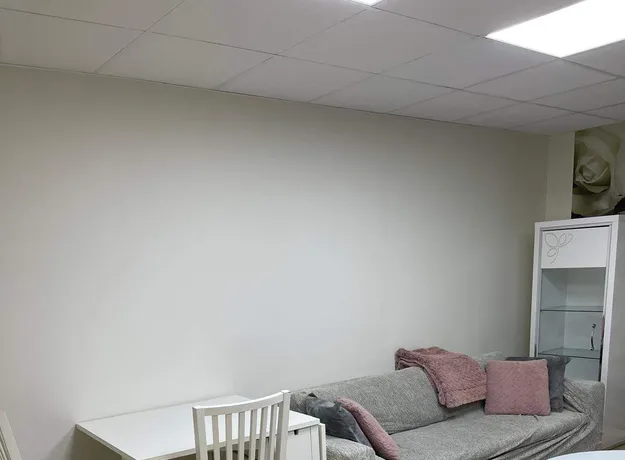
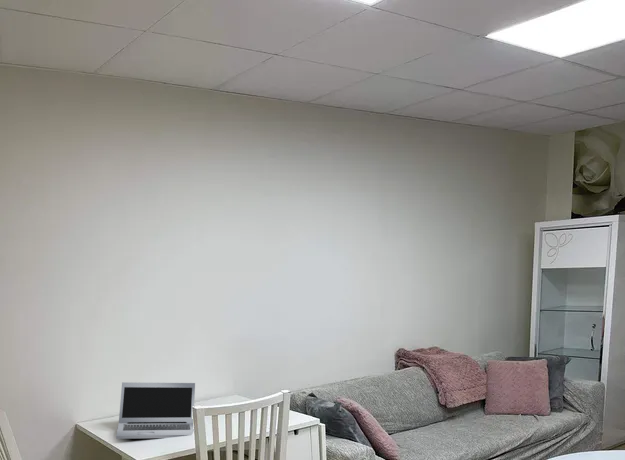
+ laptop [115,381,196,440]
